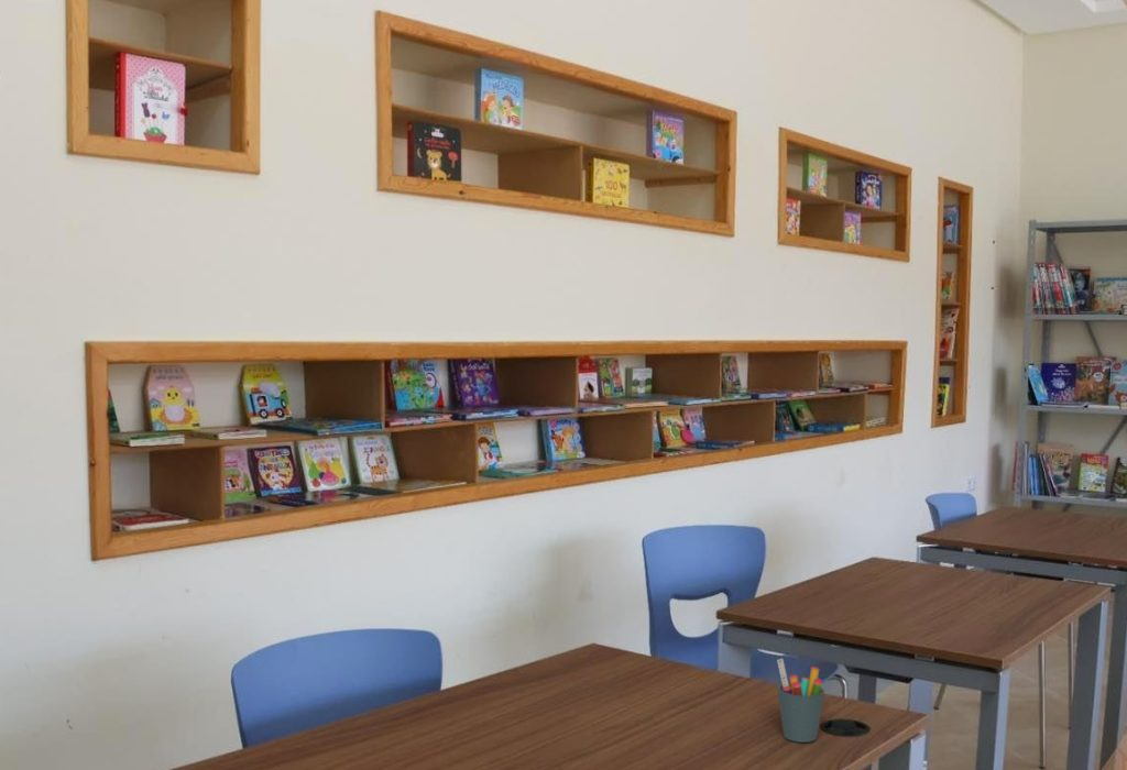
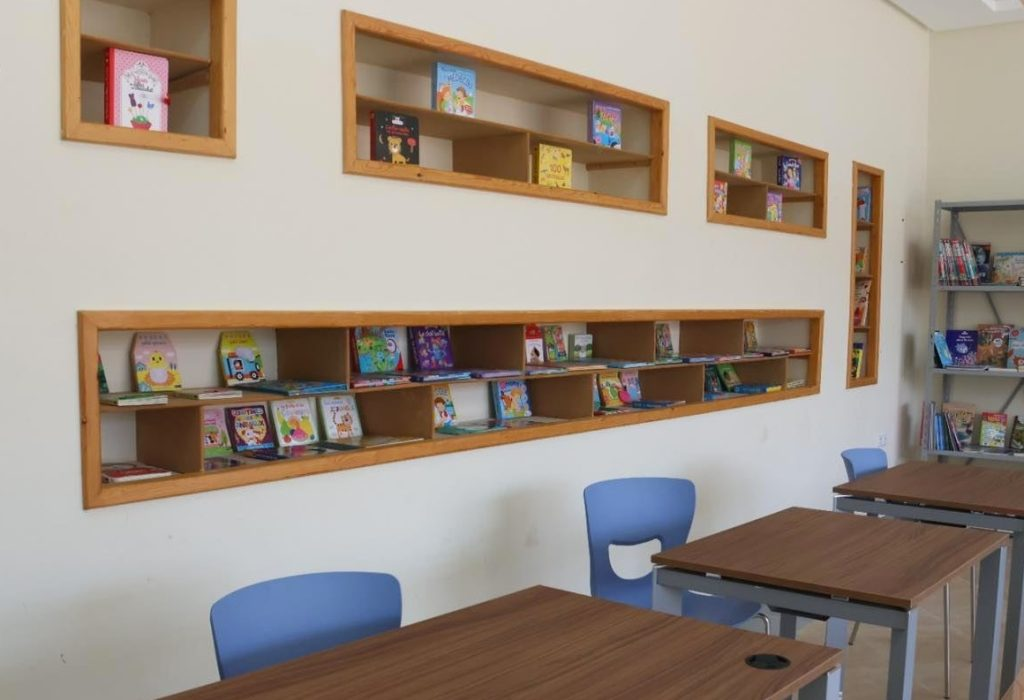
- pen holder [776,658,825,744]
